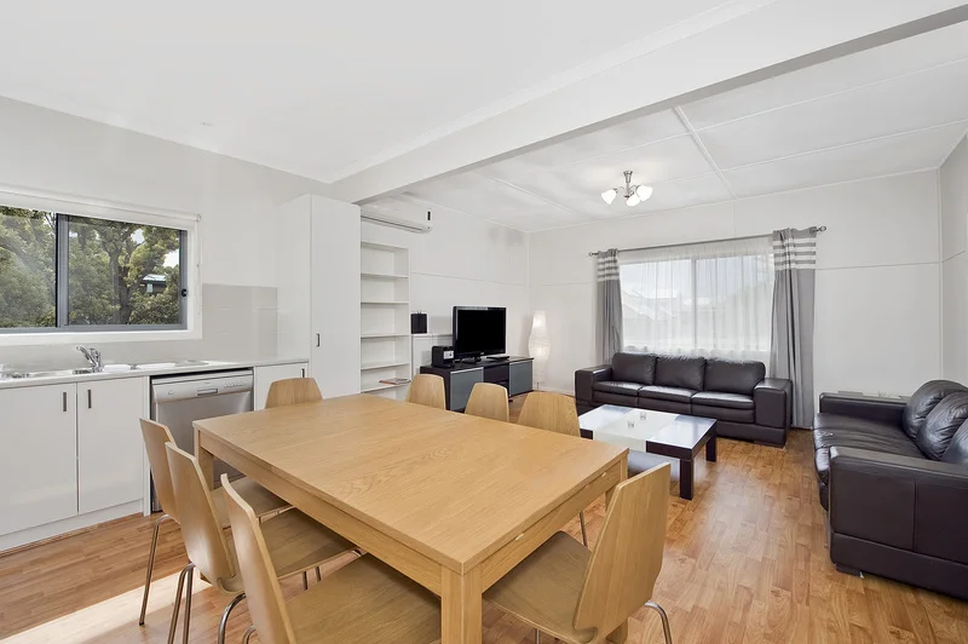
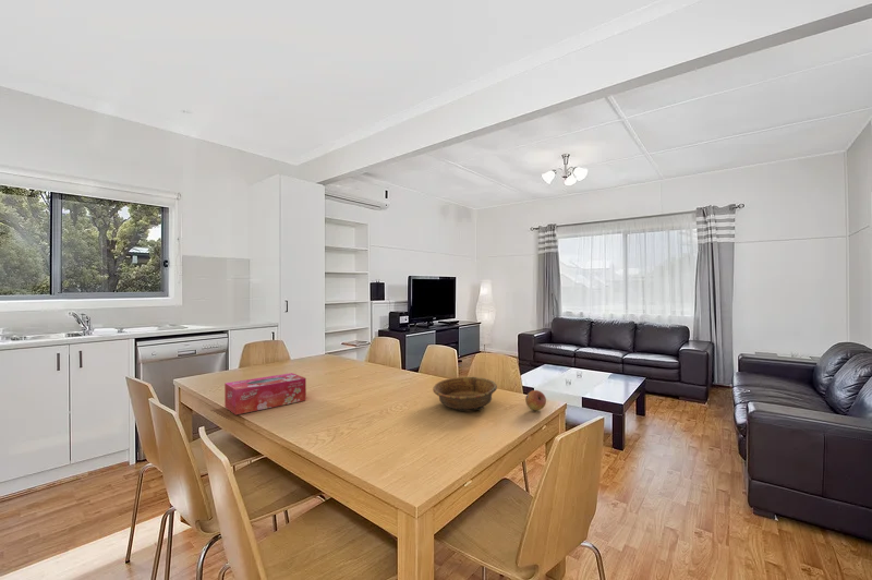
+ tissue box [223,372,307,415]
+ fruit [524,389,547,411]
+ decorative bowl [432,376,498,412]
